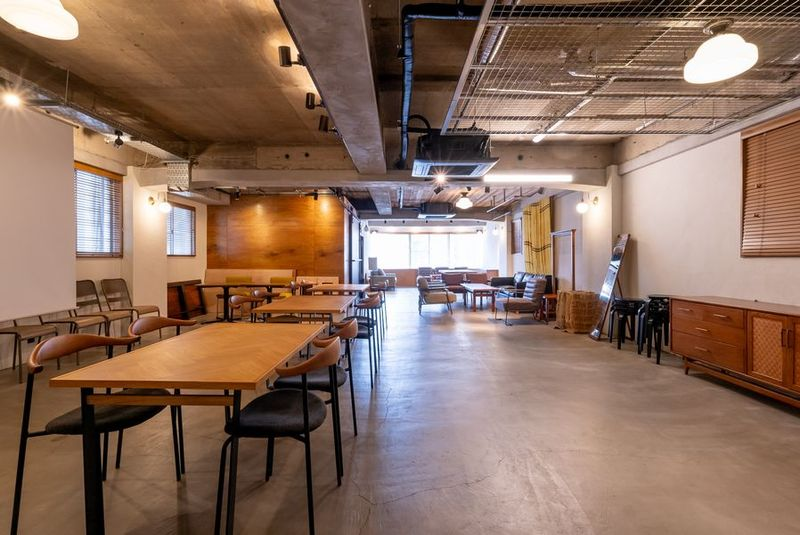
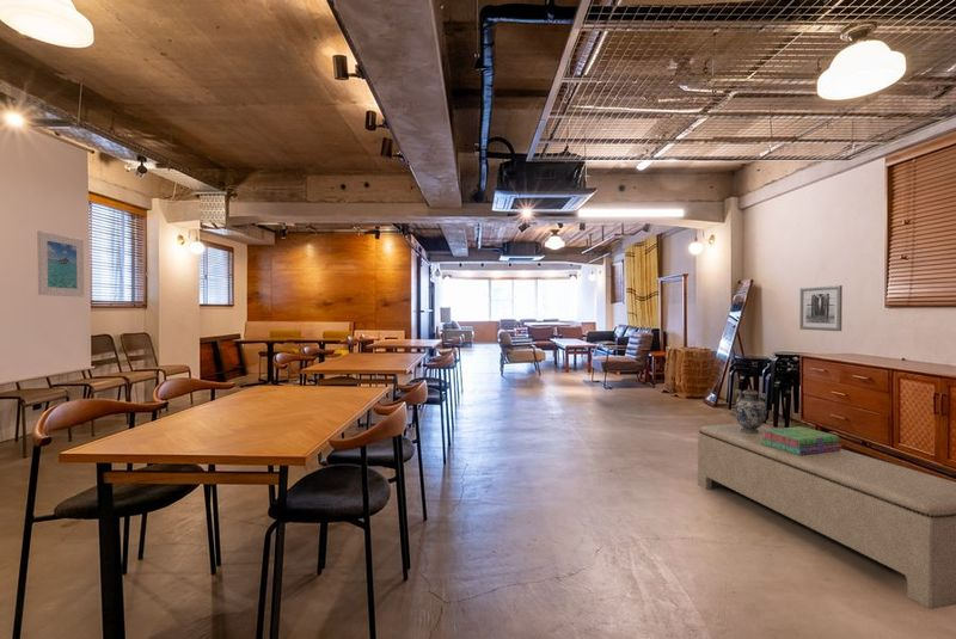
+ decorative vase [734,388,768,434]
+ wall art [798,284,844,332]
+ stack of books [761,425,842,455]
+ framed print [36,229,85,297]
+ bench [697,423,956,610]
